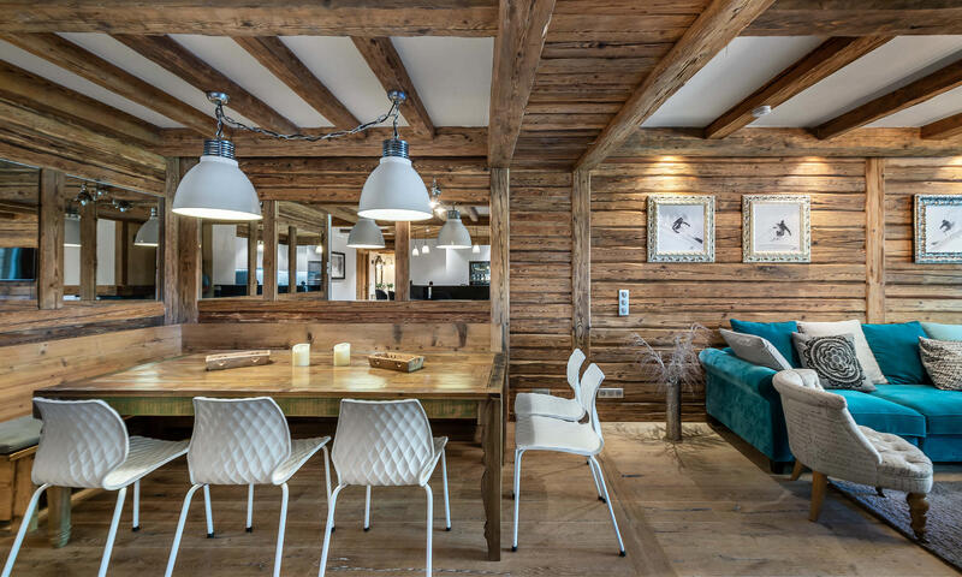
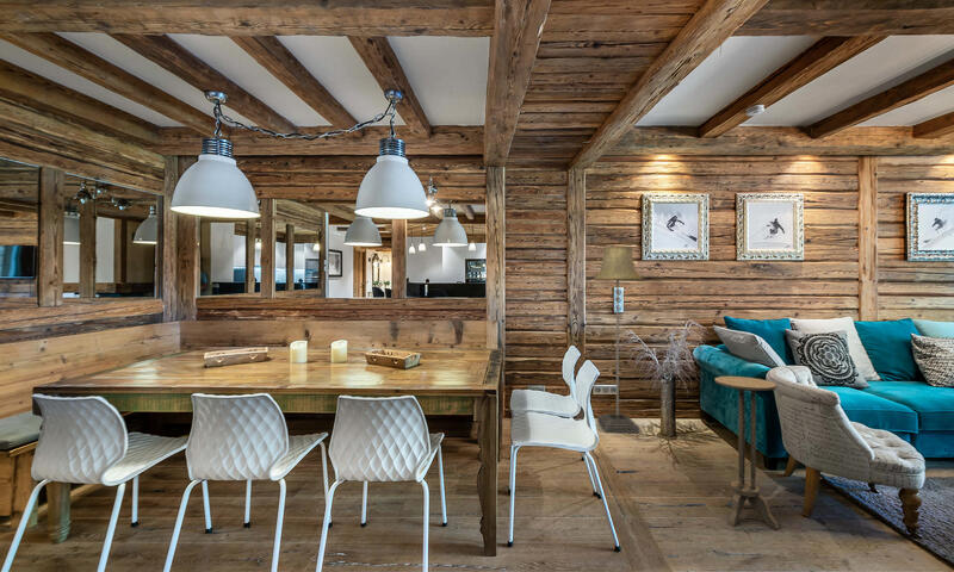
+ side table [714,375,780,530]
+ floor lamp [593,244,644,434]
